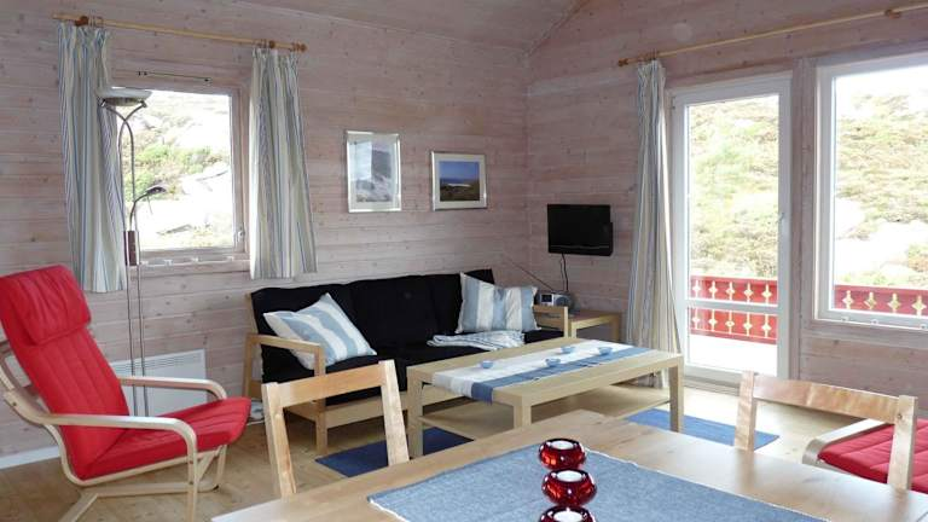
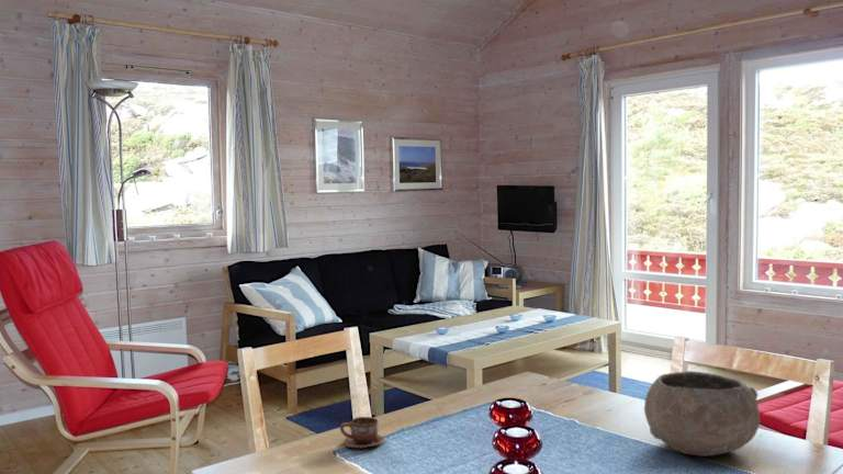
+ bowl [643,370,761,458]
+ cup [339,416,385,450]
